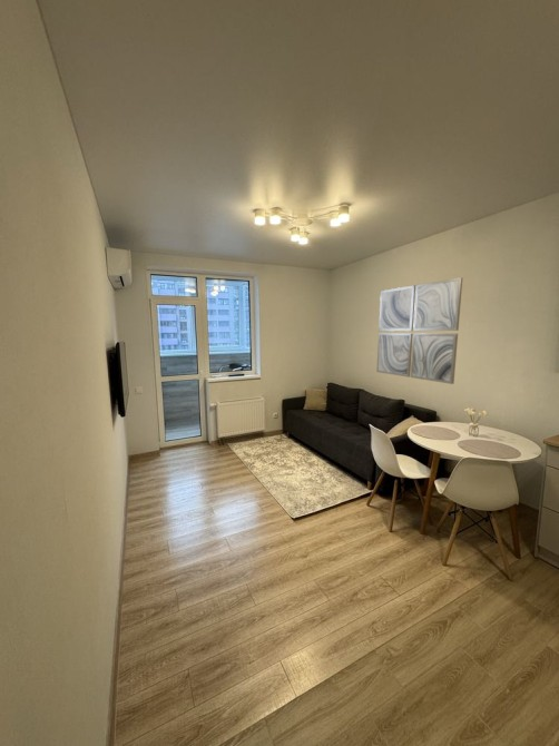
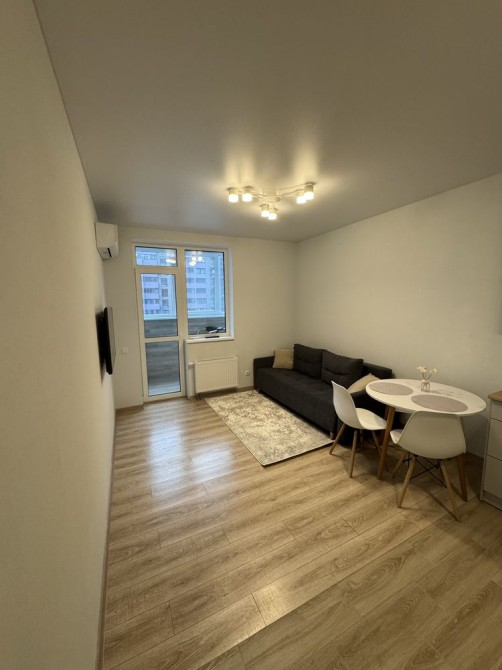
- wall art [375,276,463,385]
